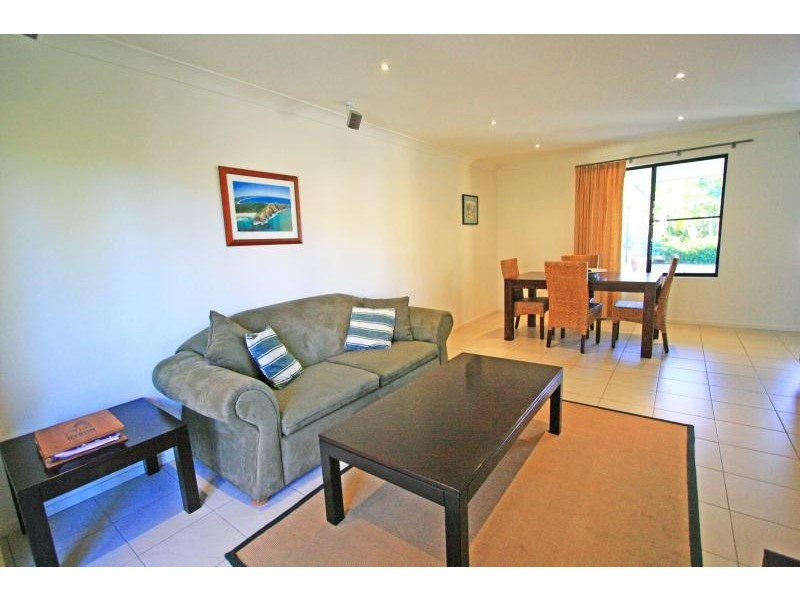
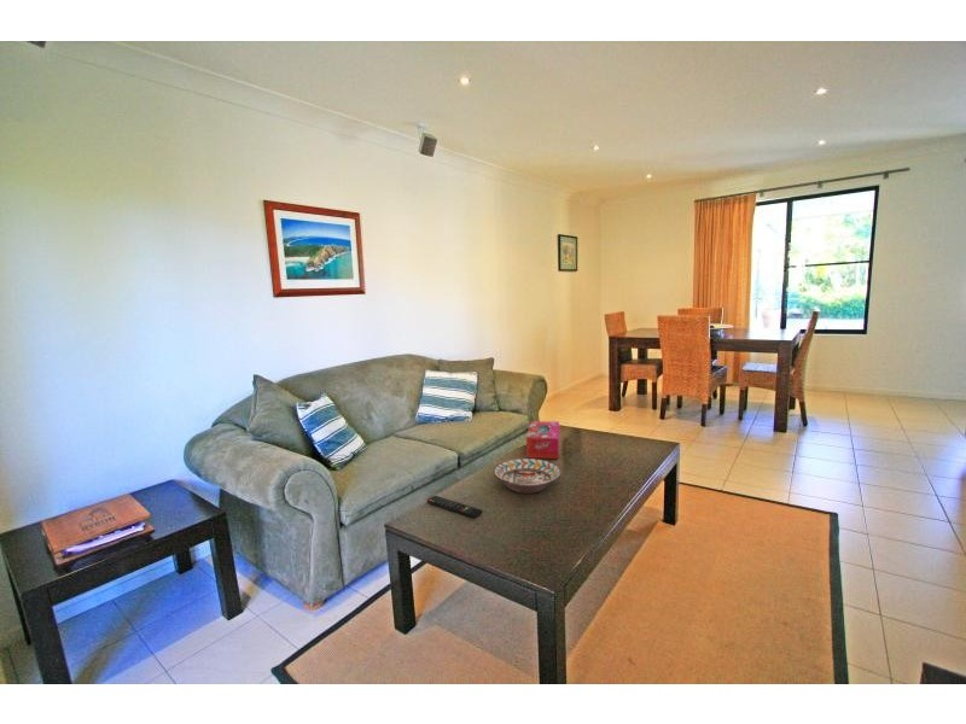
+ tissue box [525,420,560,460]
+ remote control [426,495,483,519]
+ decorative bowl [493,457,561,495]
